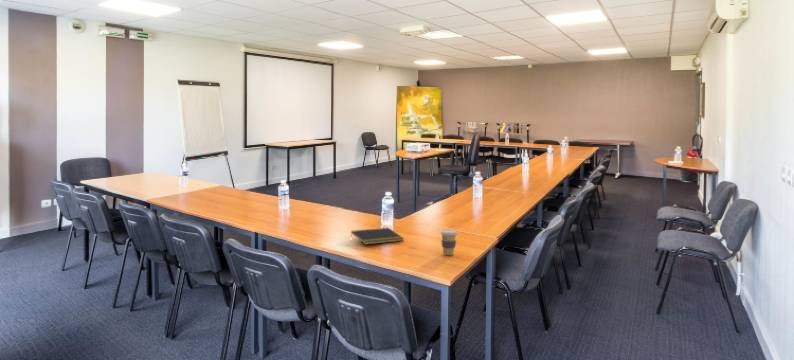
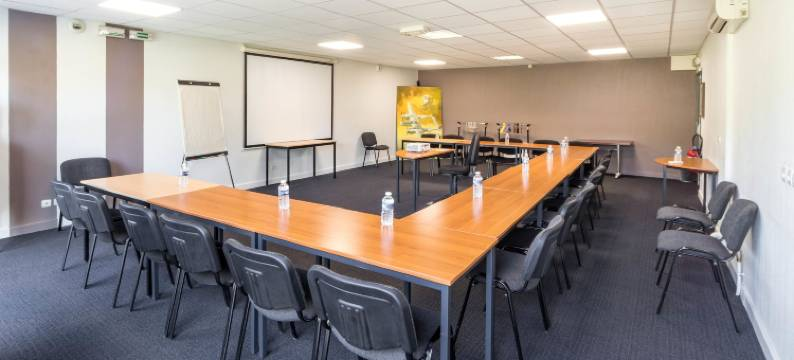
- notepad [350,227,405,246]
- coffee cup [439,229,459,256]
